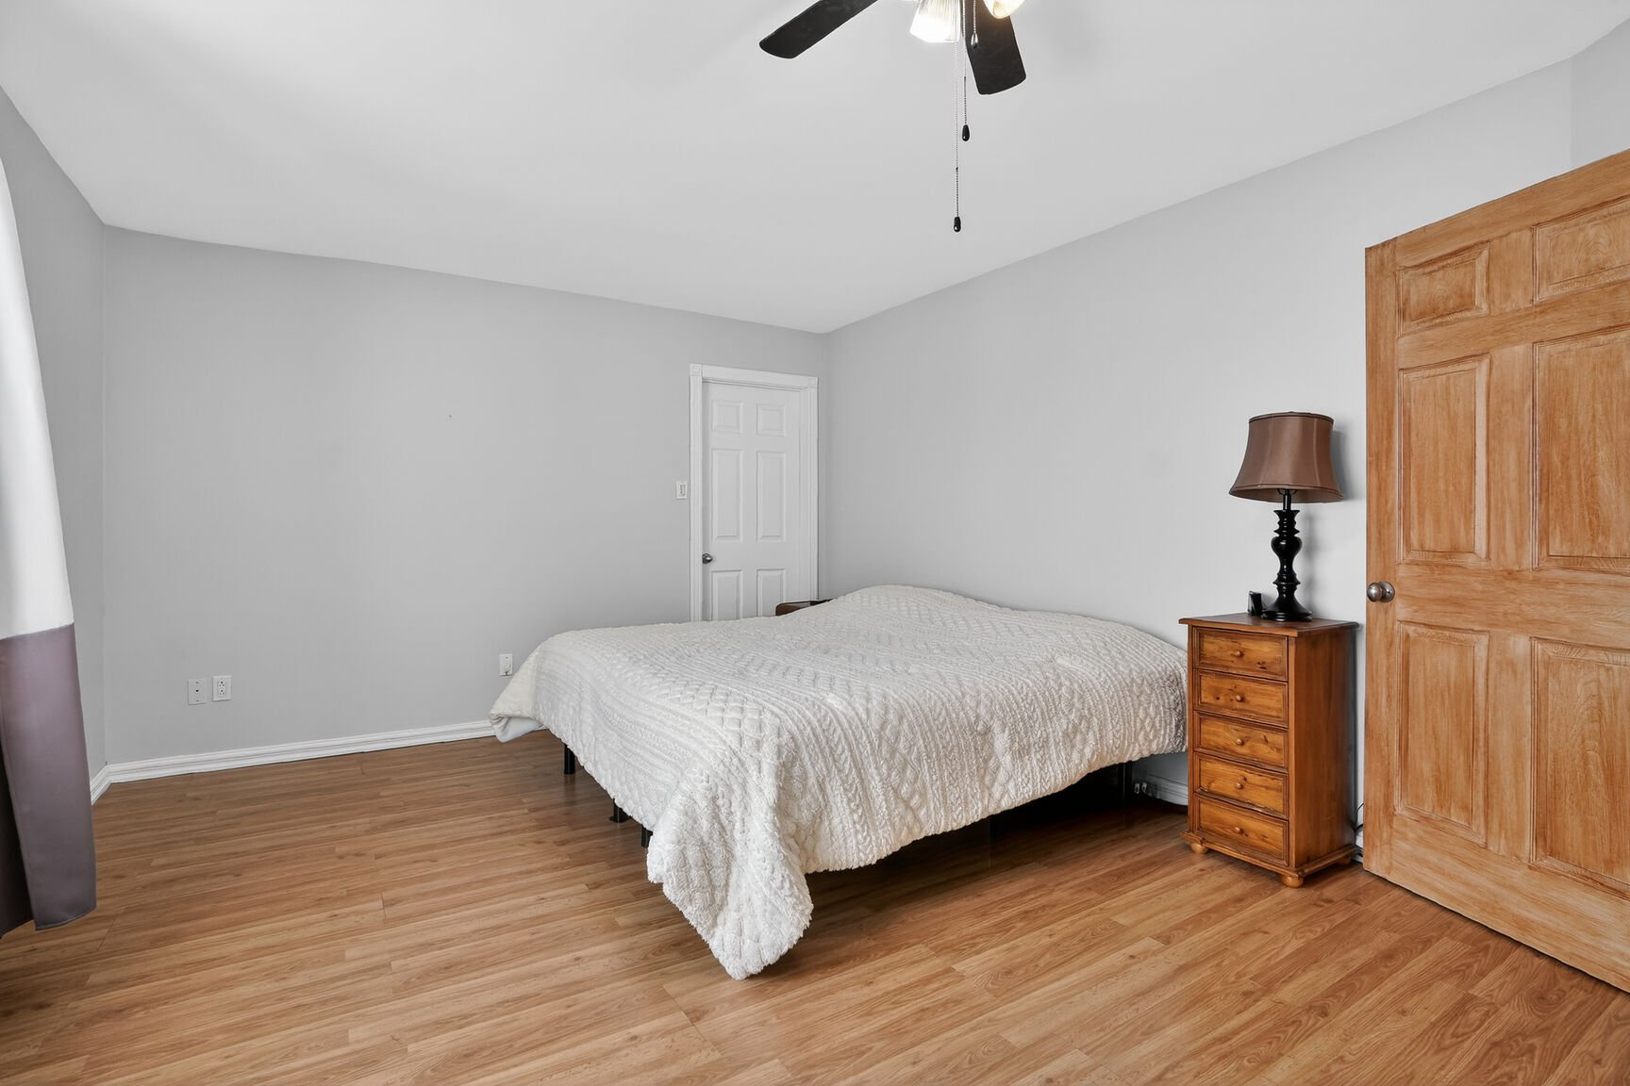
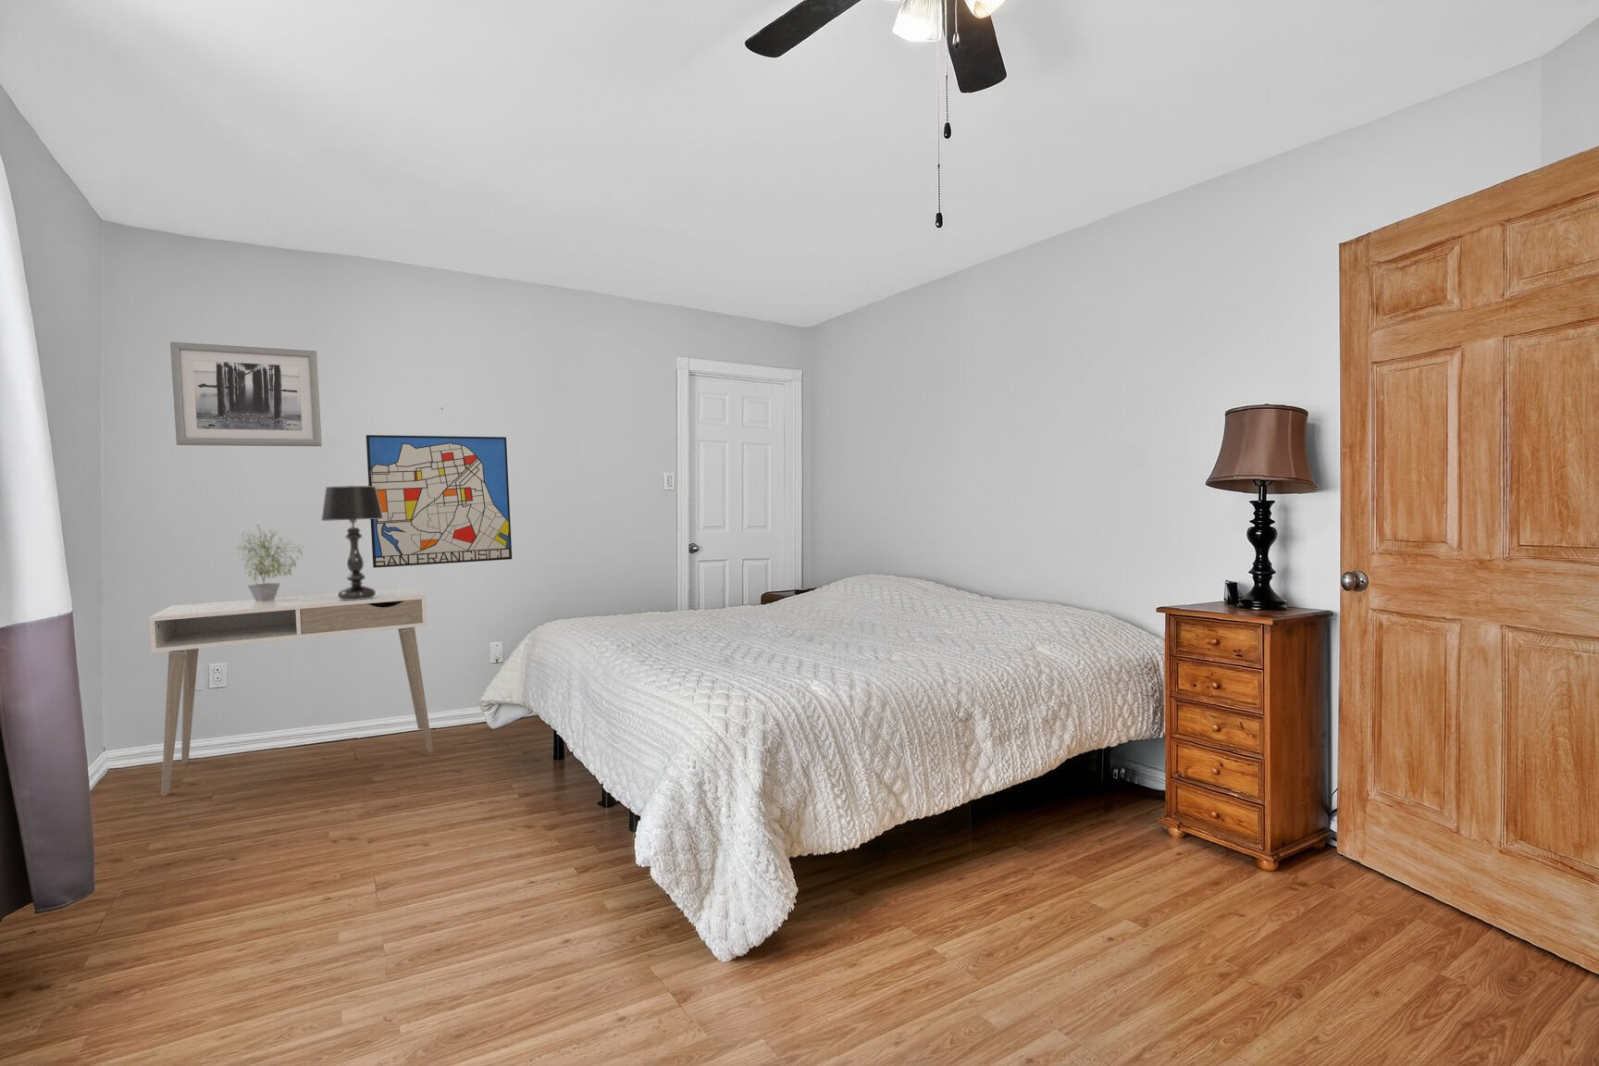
+ wall art [365,434,513,569]
+ potted plant [231,523,309,602]
+ wall art [169,341,322,447]
+ table lamp [320,485,383,600]
+ desk [148,587,434,797]
